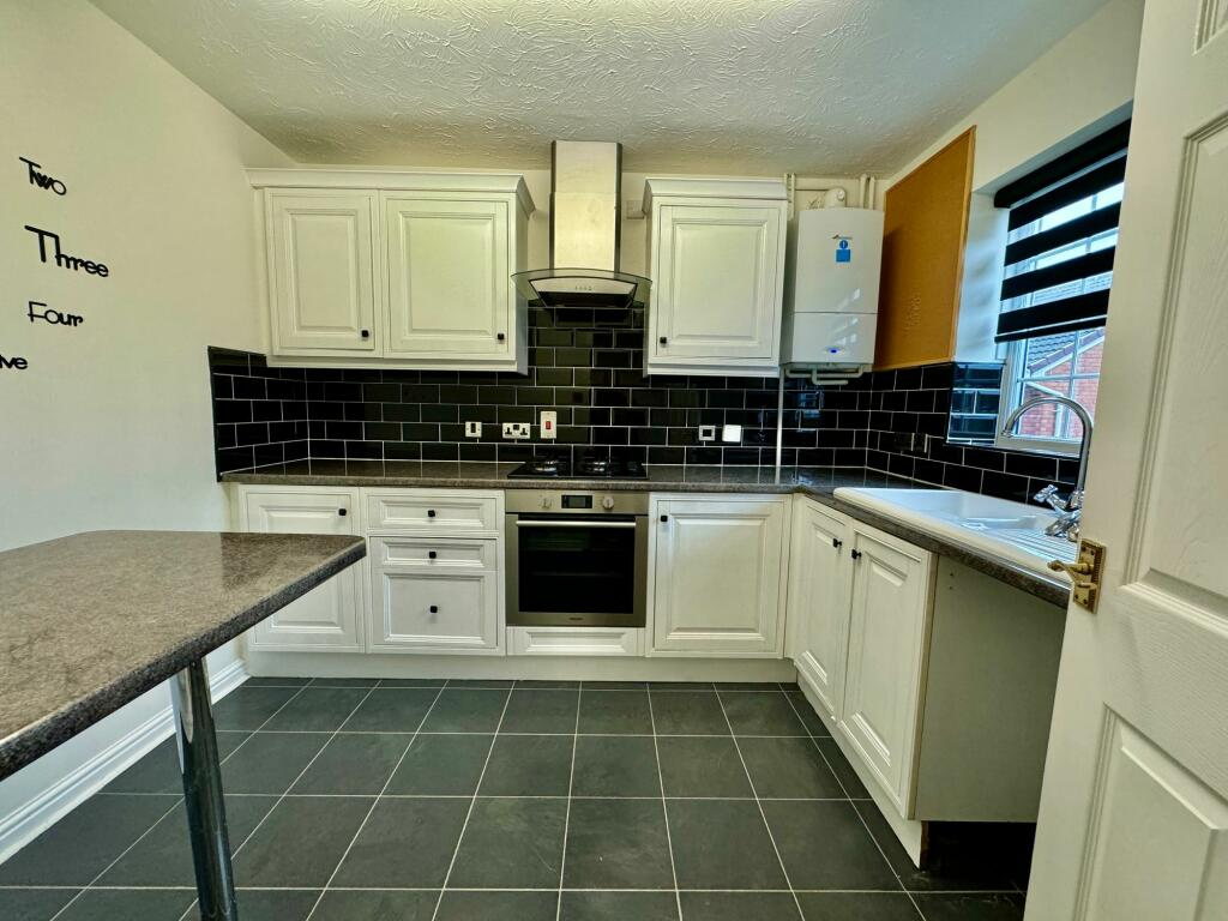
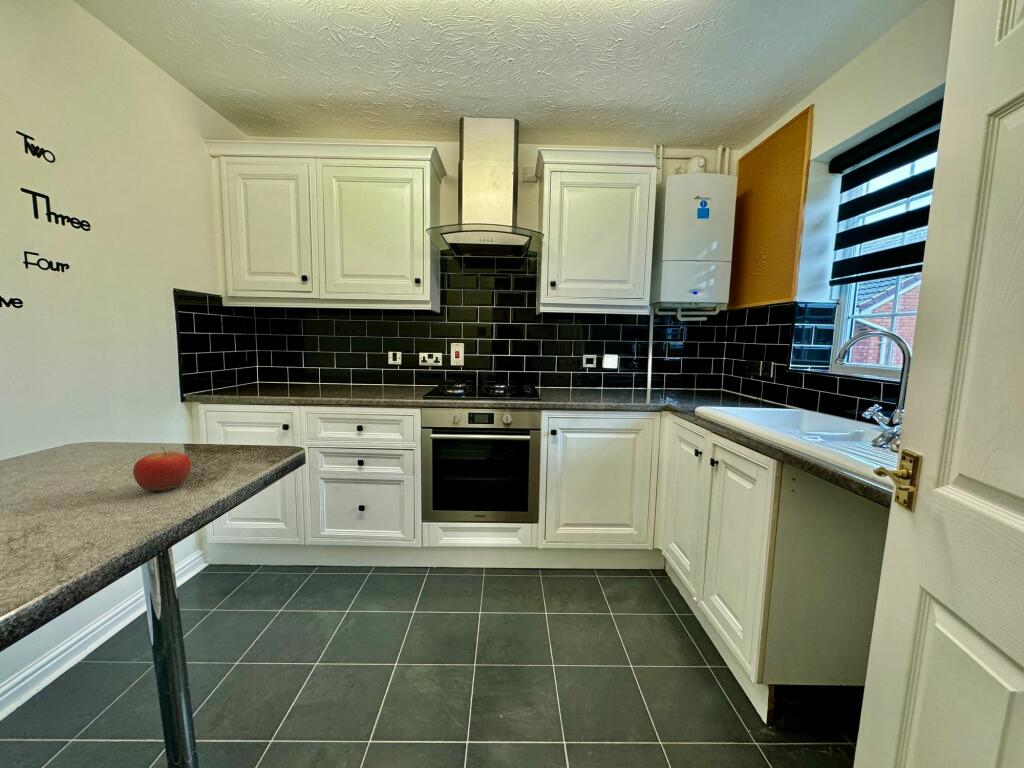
+ fruit [132,446,192,492]
